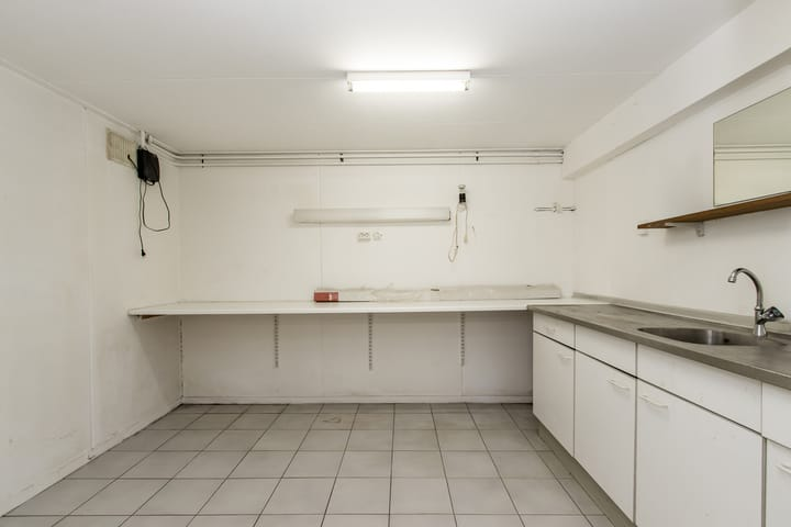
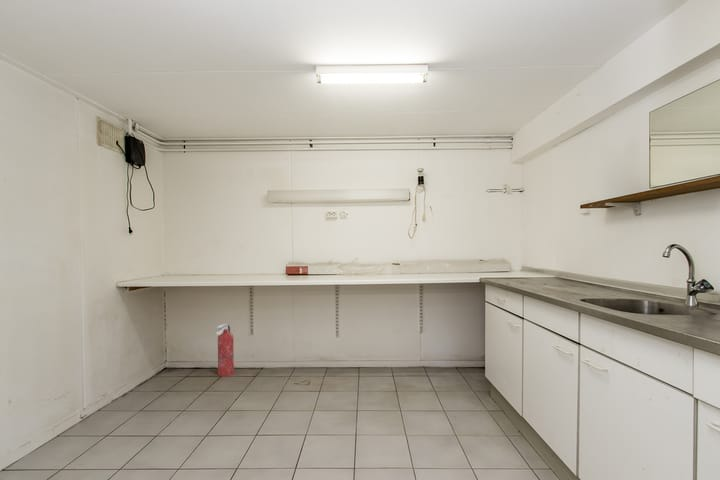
+ fire extinguisher [215,323,235,377]
